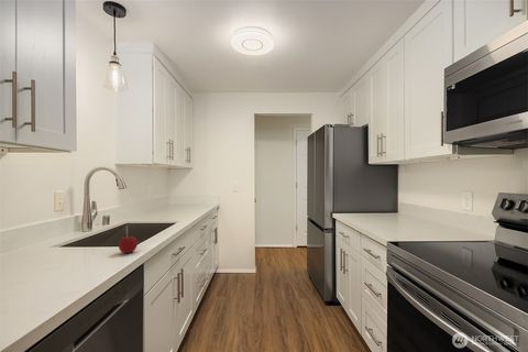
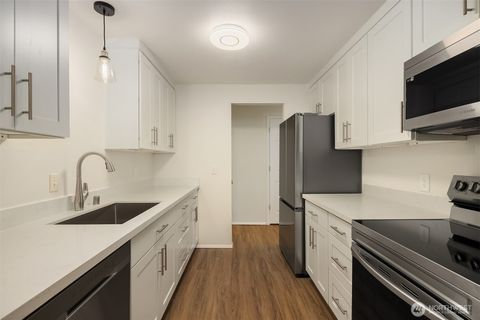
- apple [118,233,139,254]
